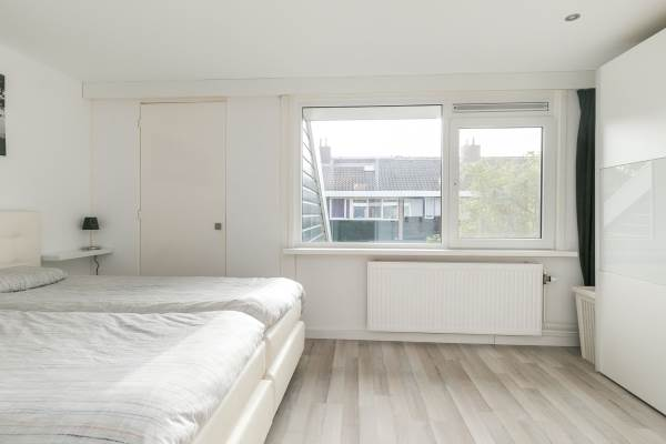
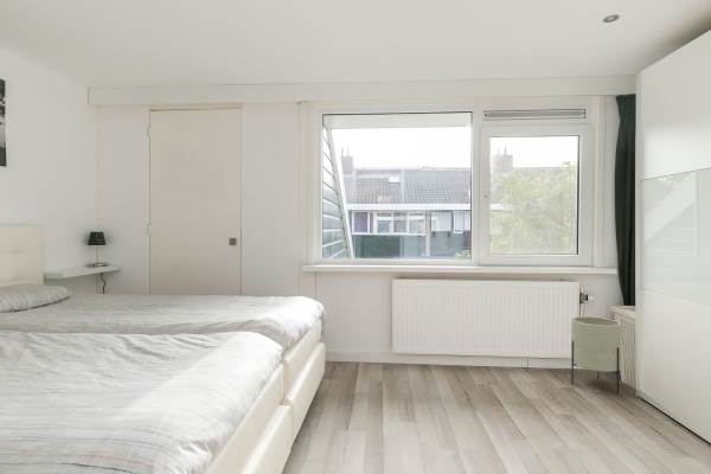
+ planter [570,315,623,395]
